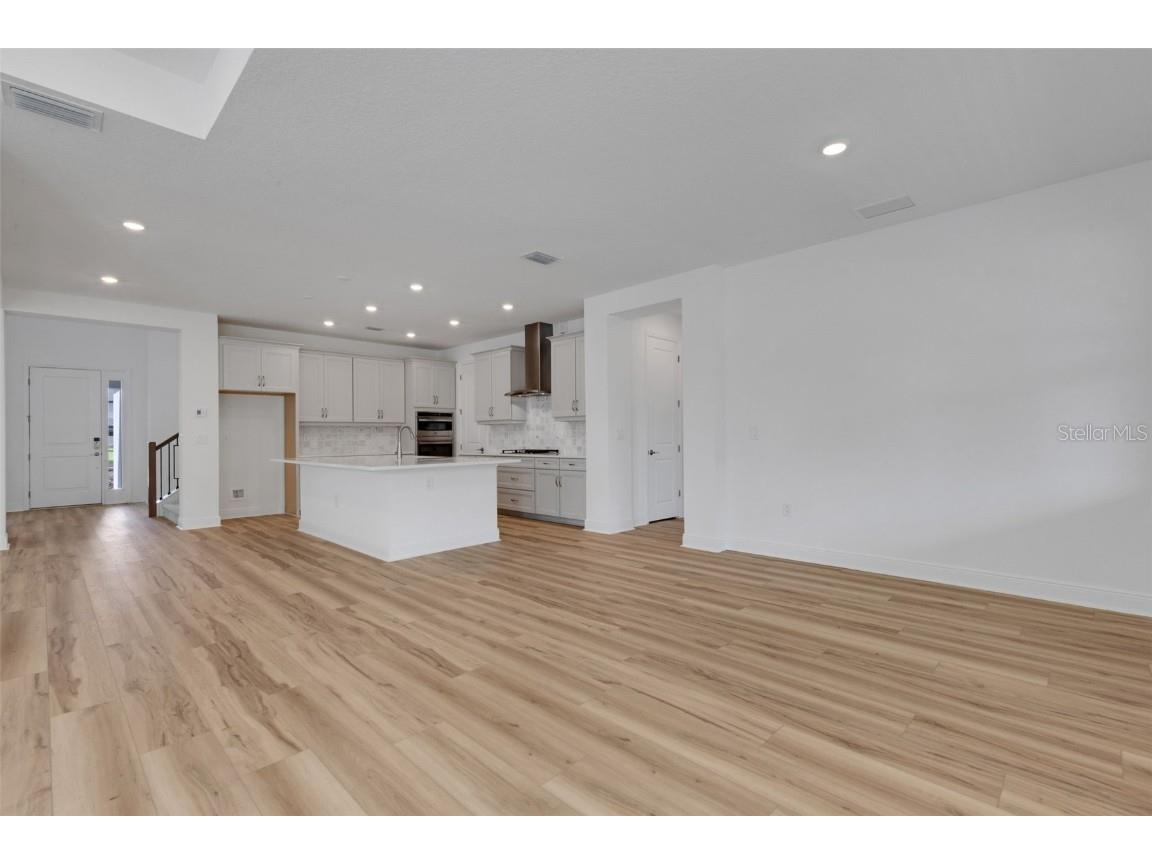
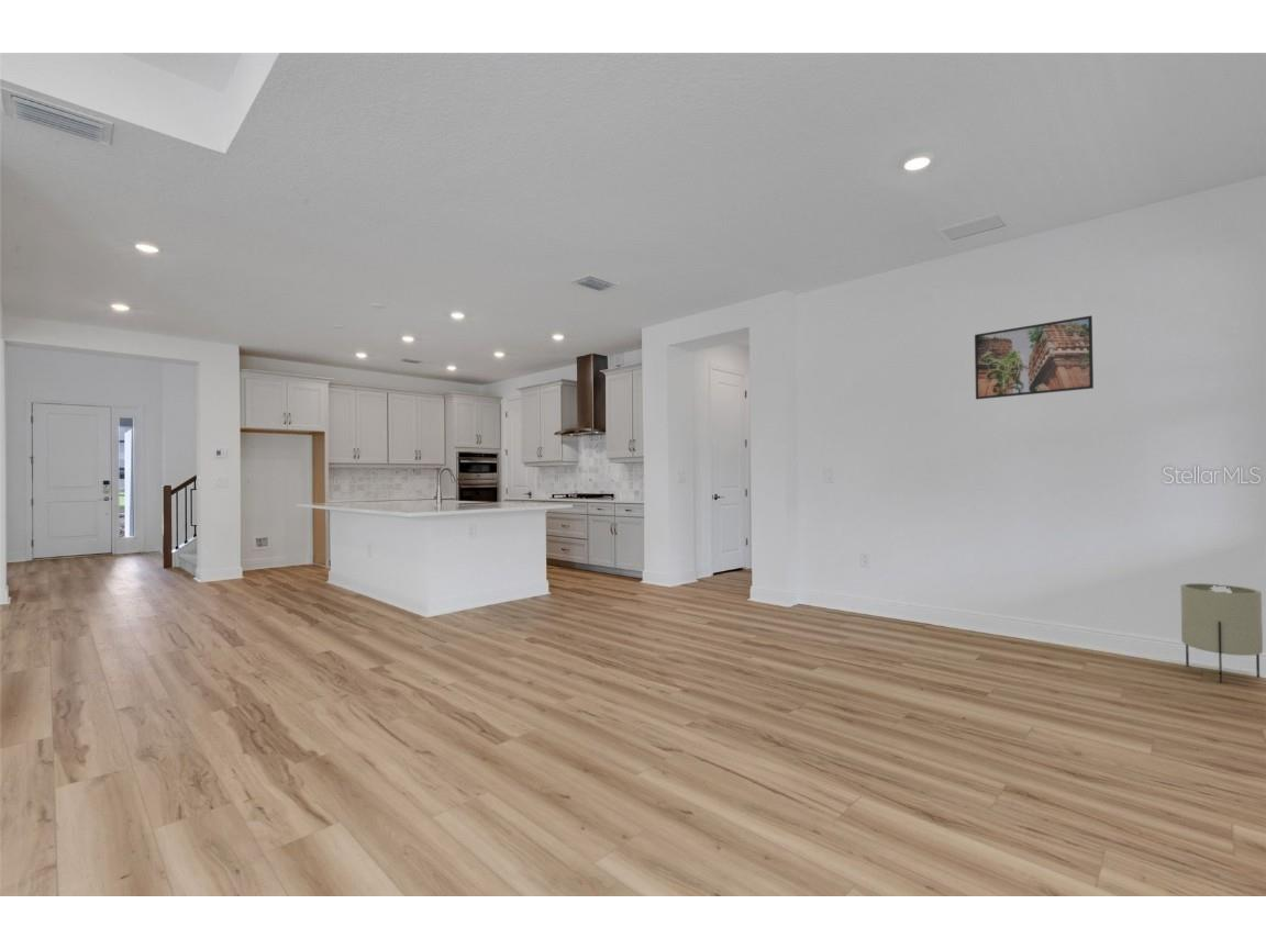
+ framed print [974,314,1095,401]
+ planter [1179,582,1264,684]
